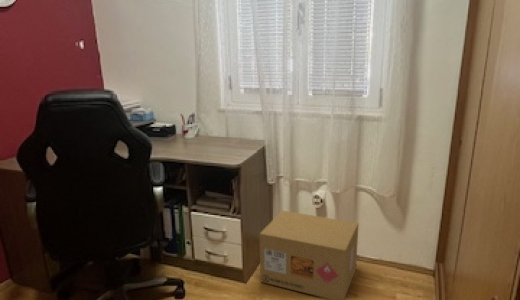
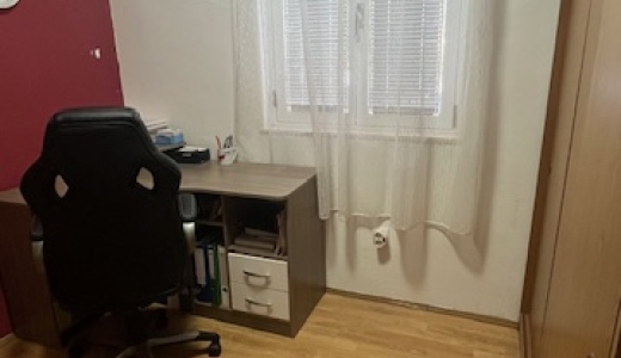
- cardboard box [259,210,359,300]
